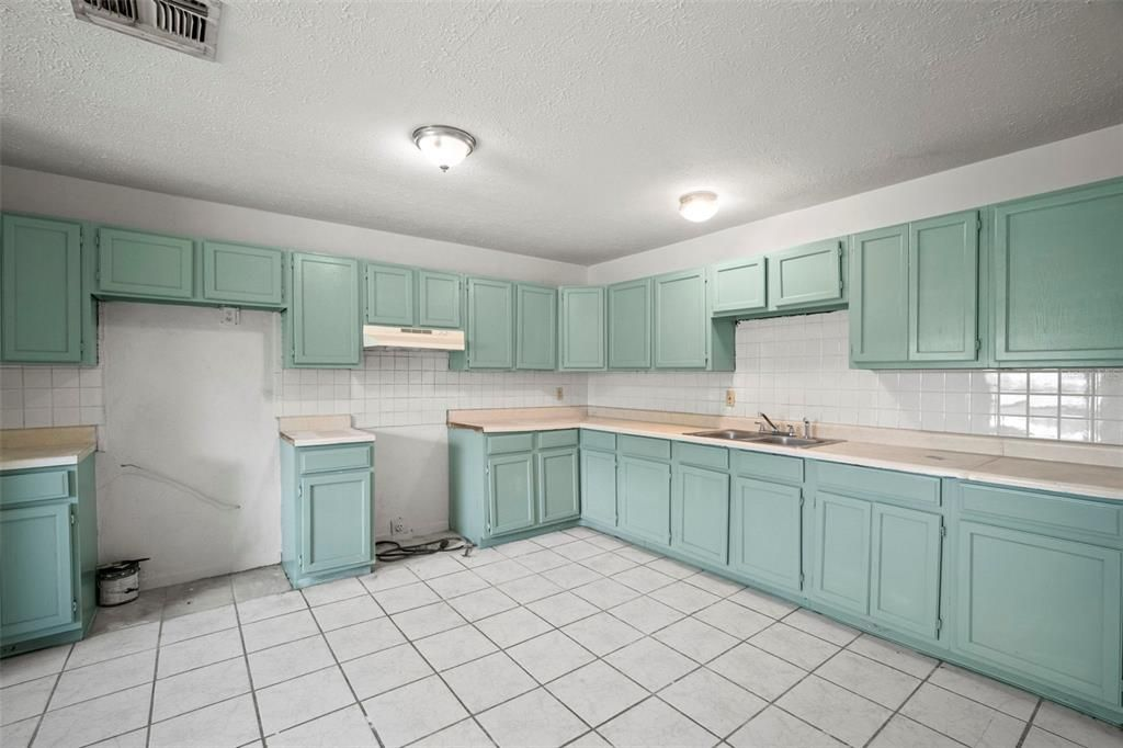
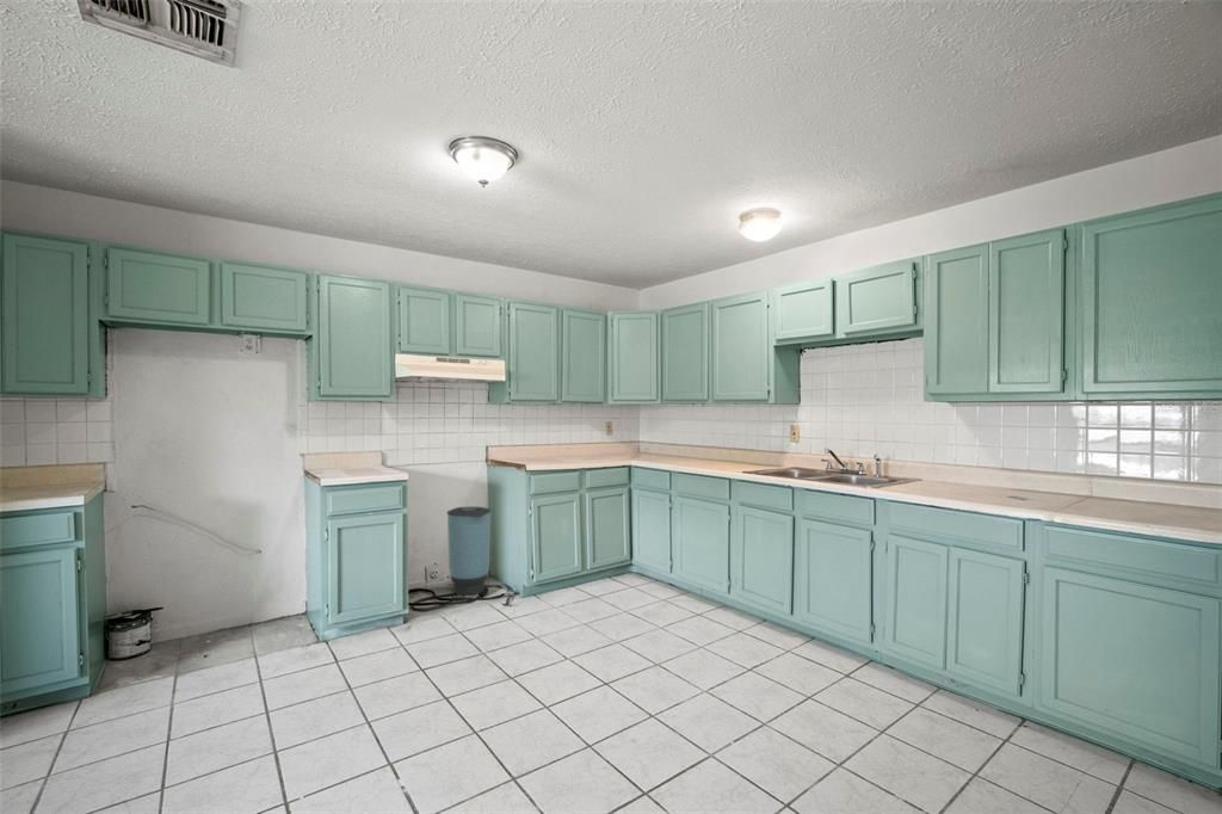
+ trash can [446,505,492,597]
